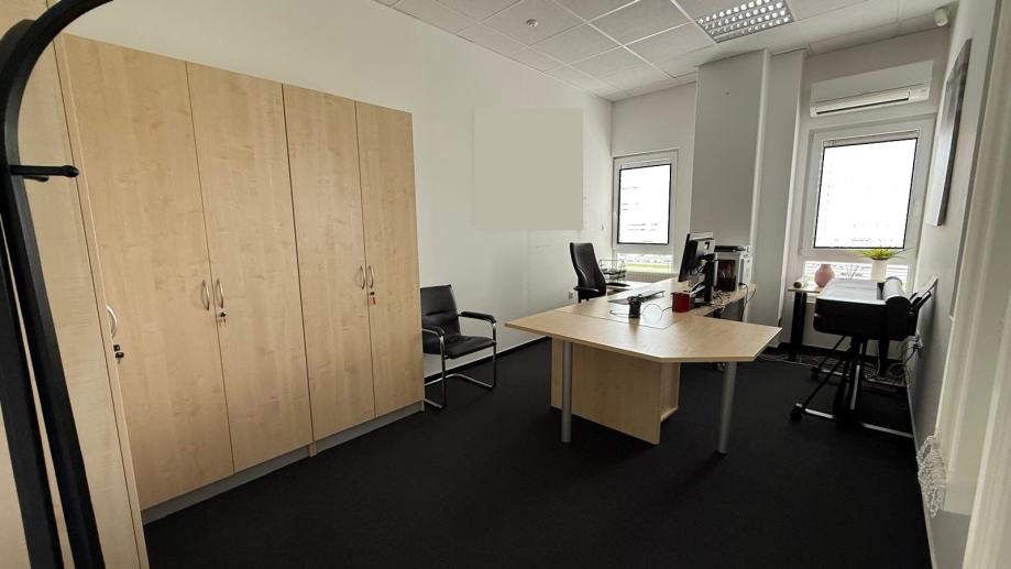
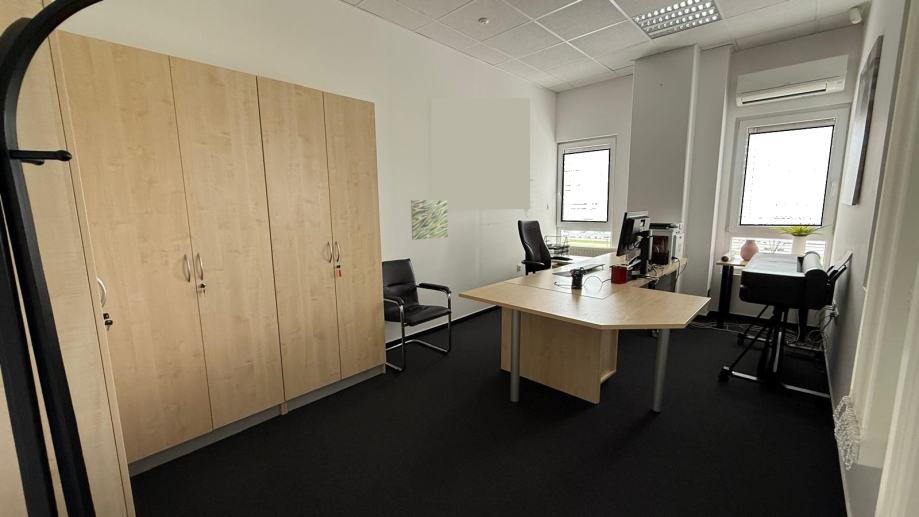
+ wall art [410,199,449,241]
